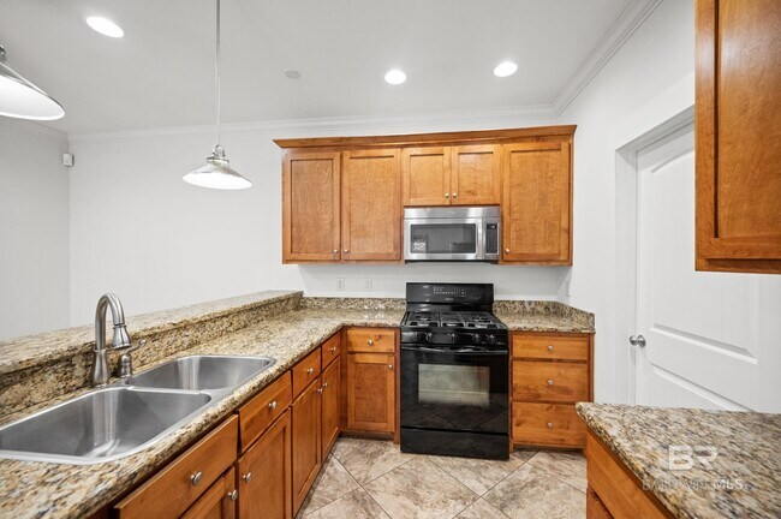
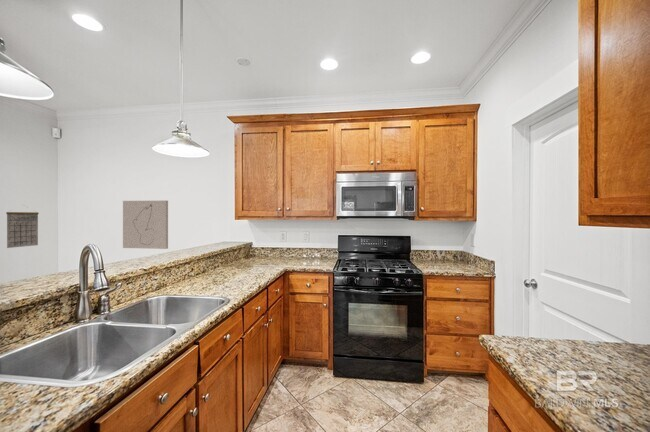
+ wall art [122,200,169,250]
+ calendar [5,204,40,249]
